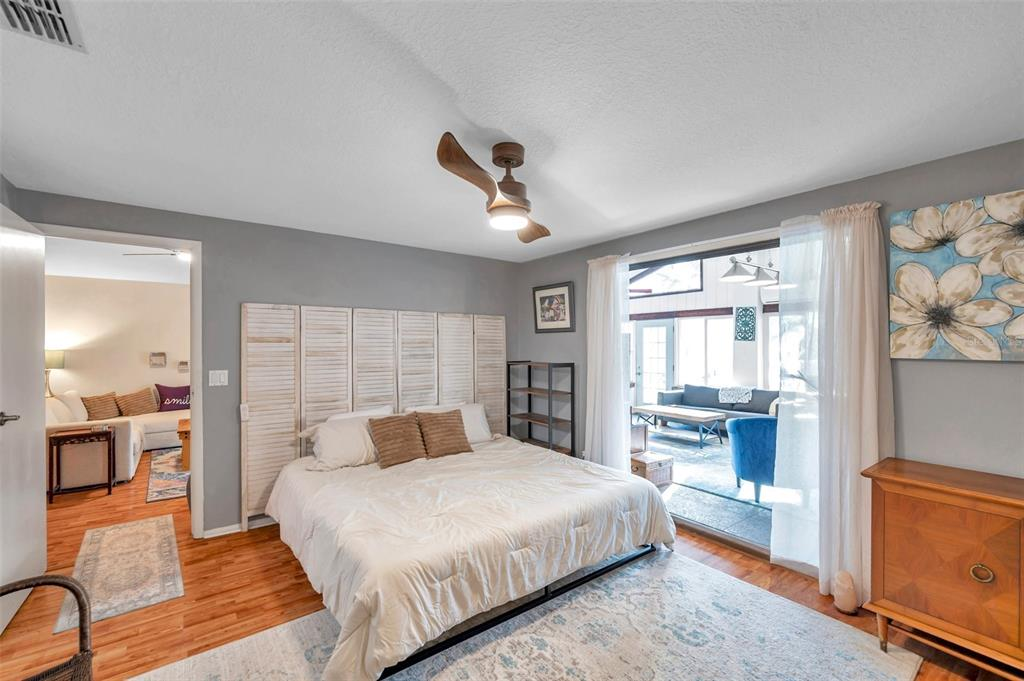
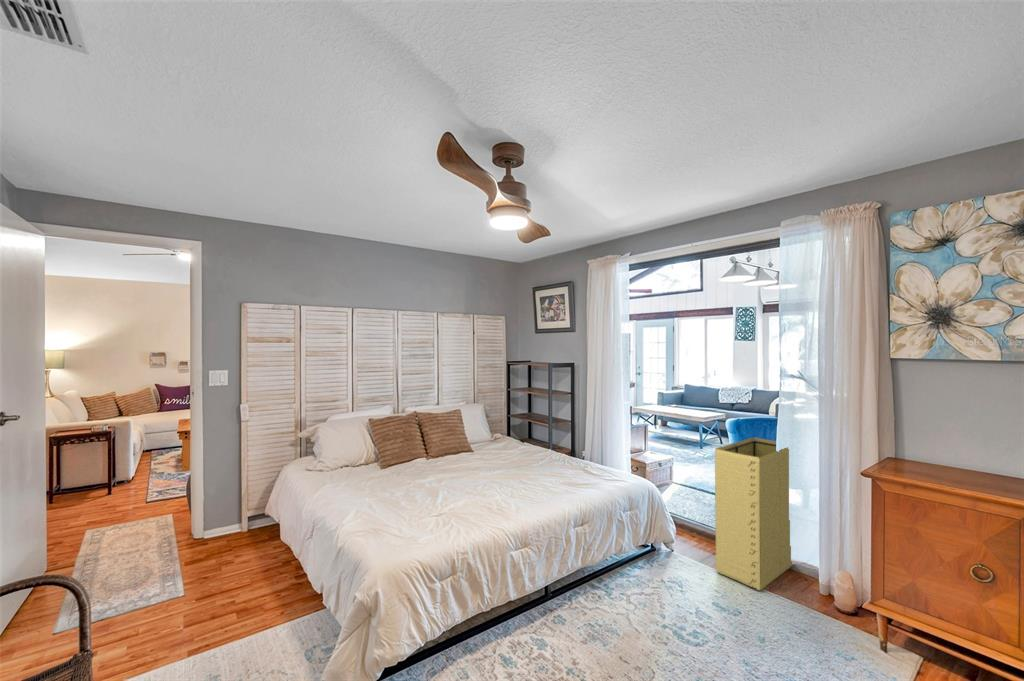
+ laundry hamper [714,436,795,592]
